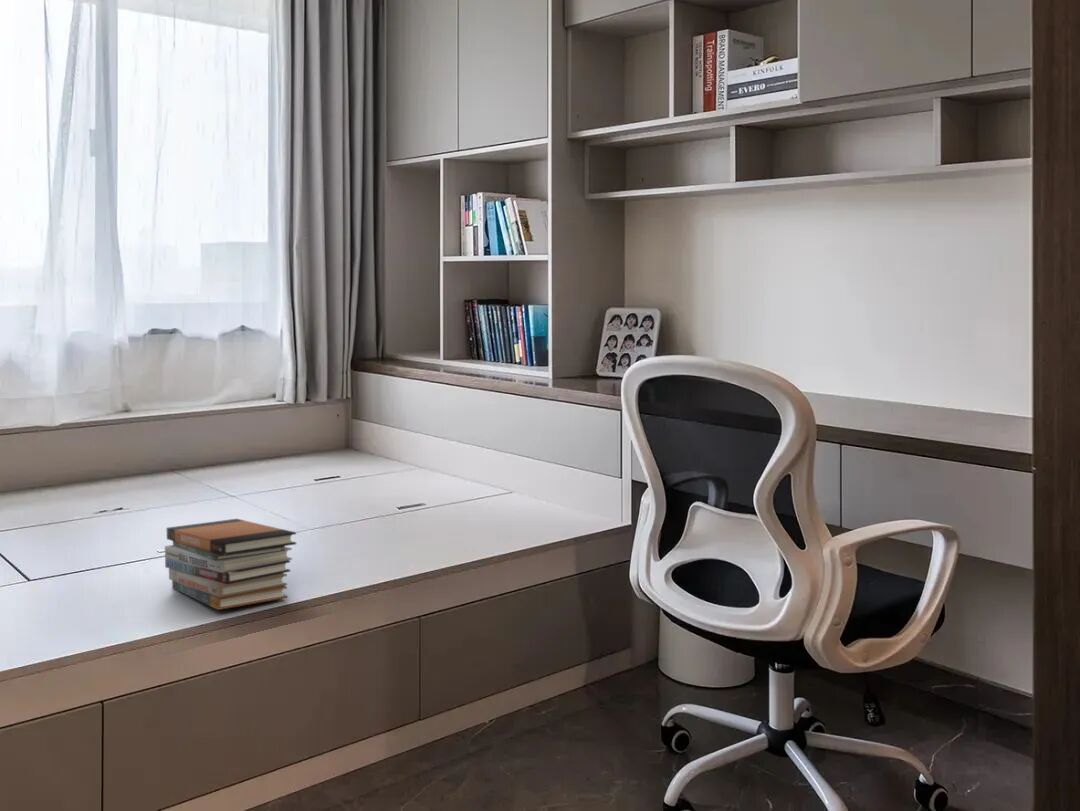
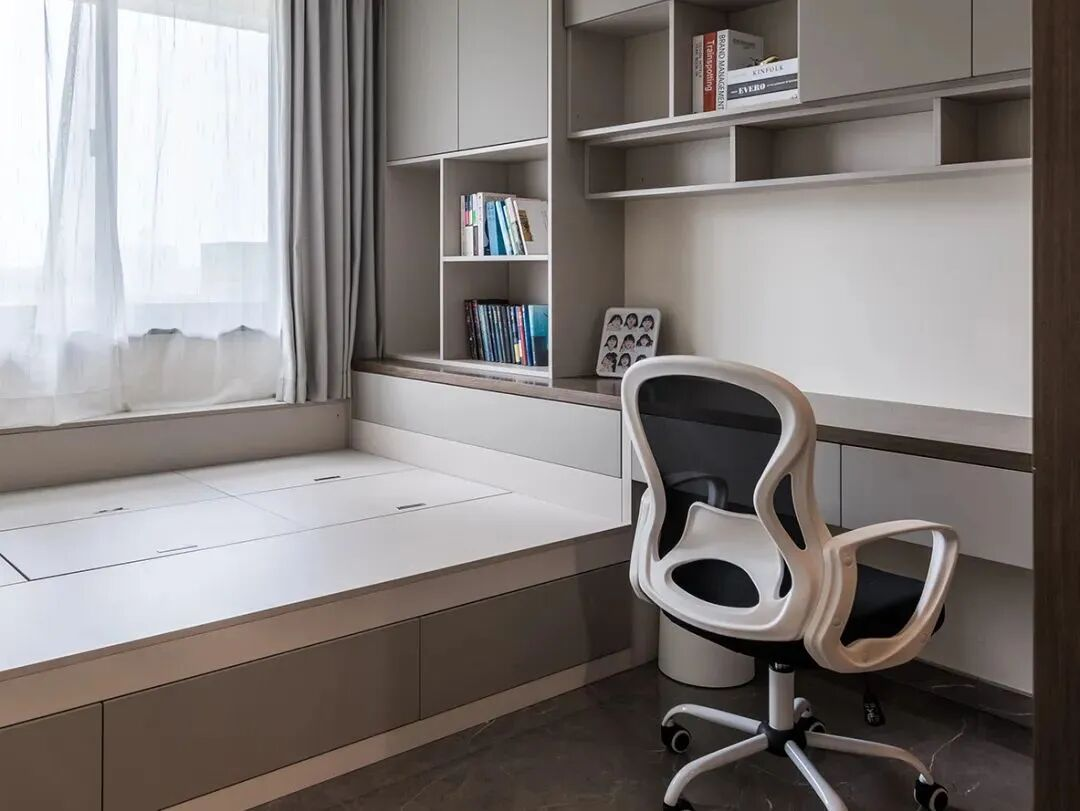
- book stack [164,518,297,611]
